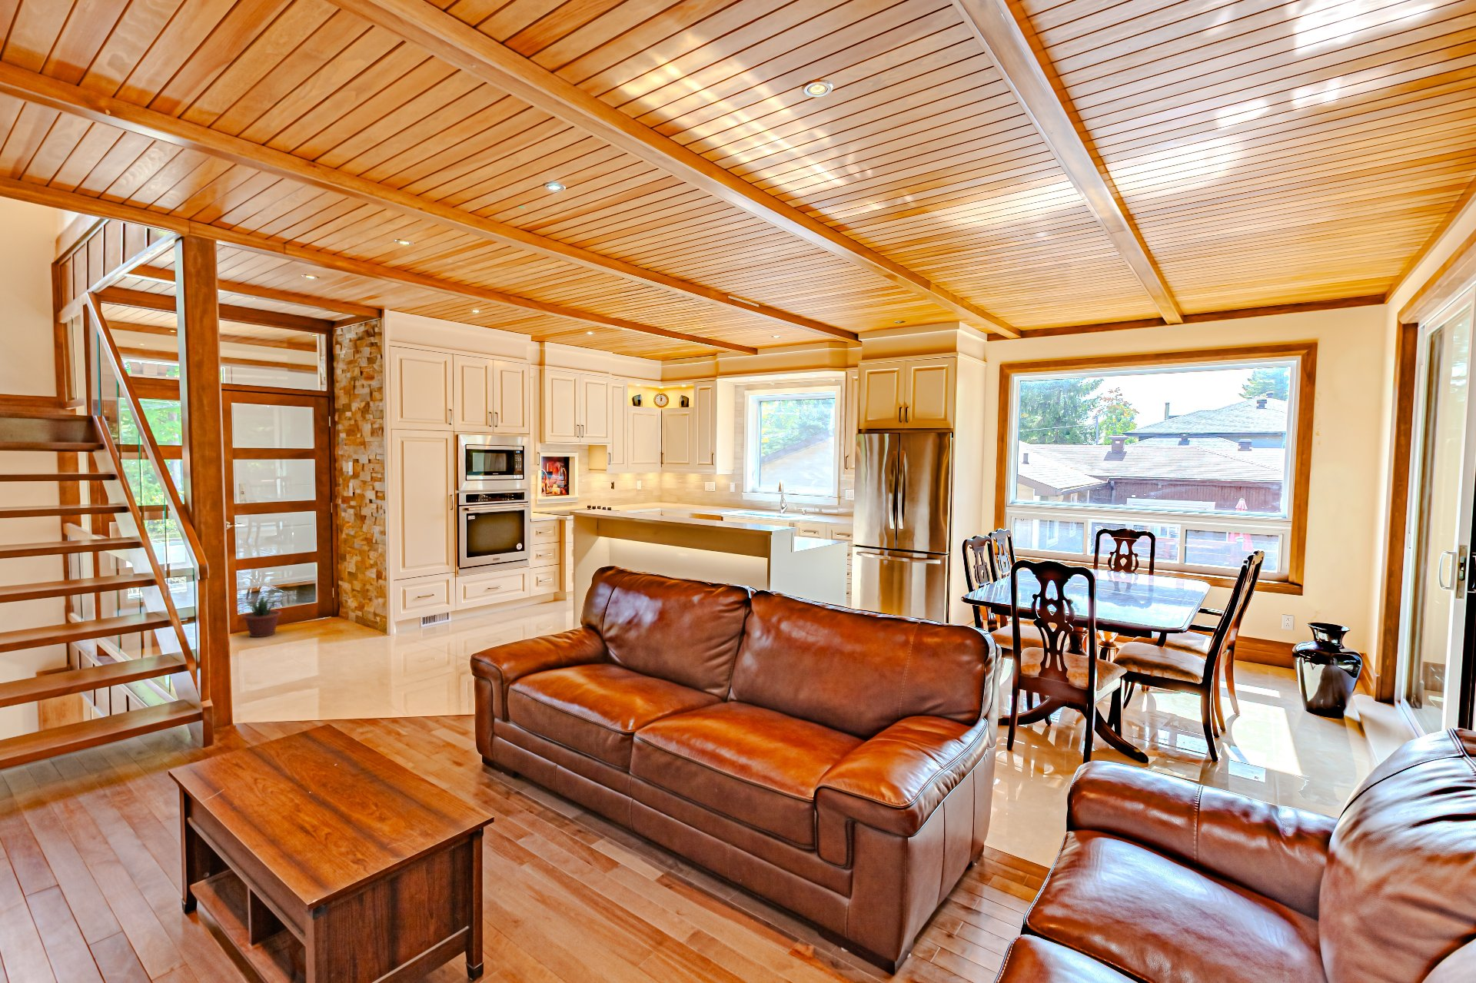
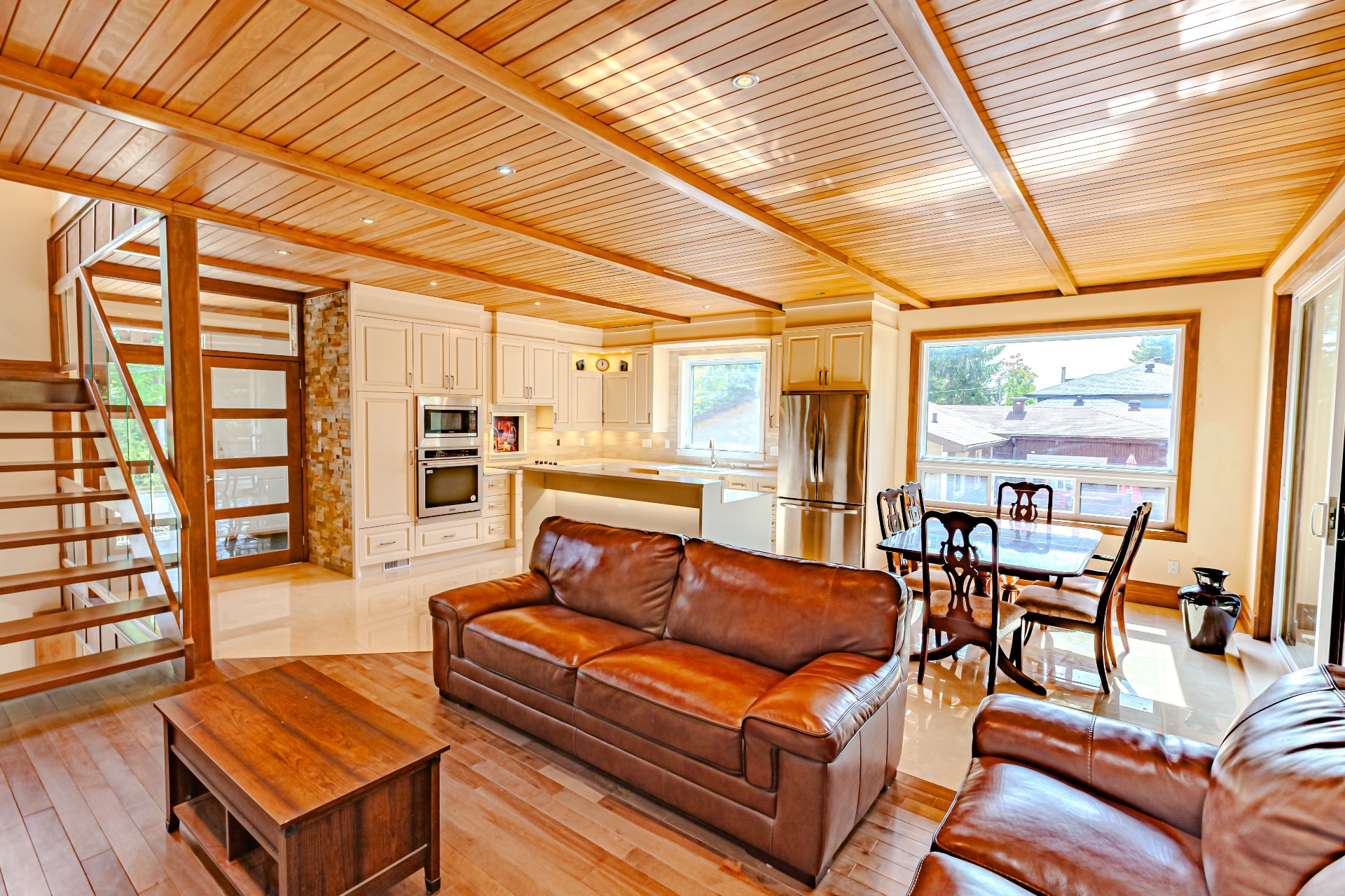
- potted plant [233,595,284,637]
